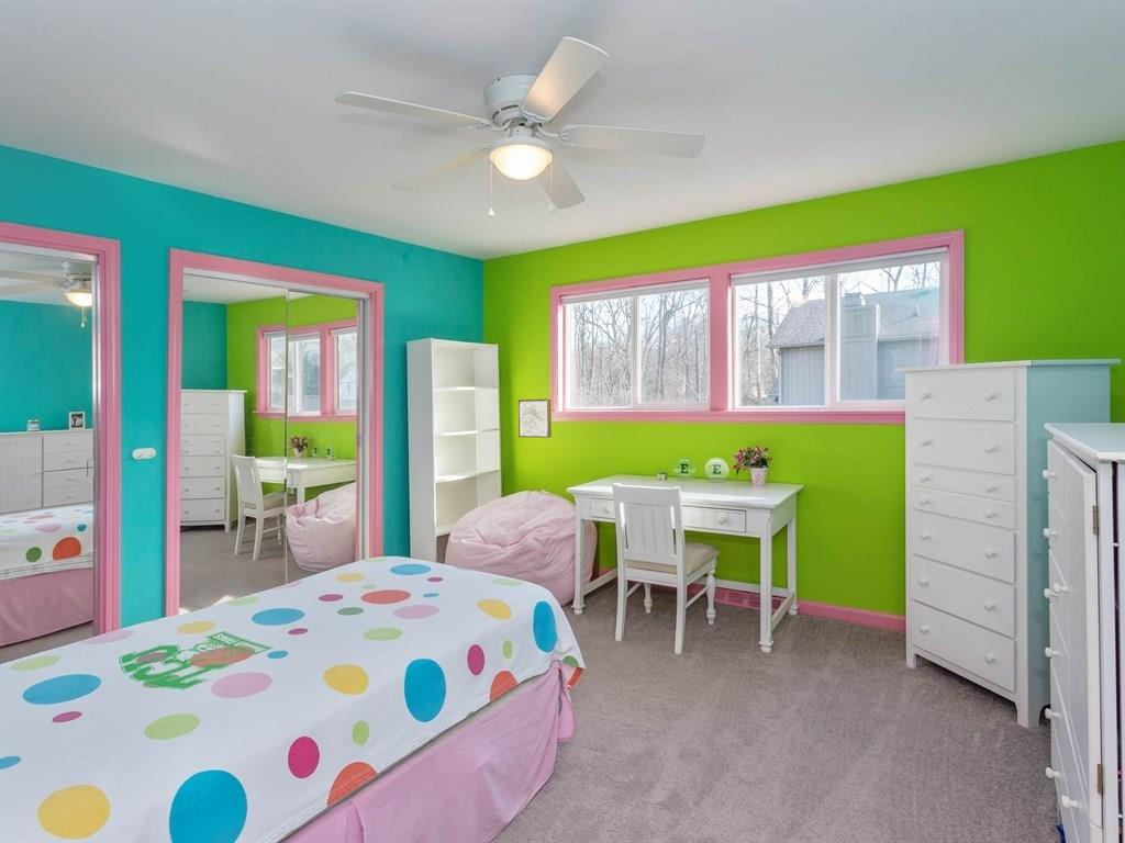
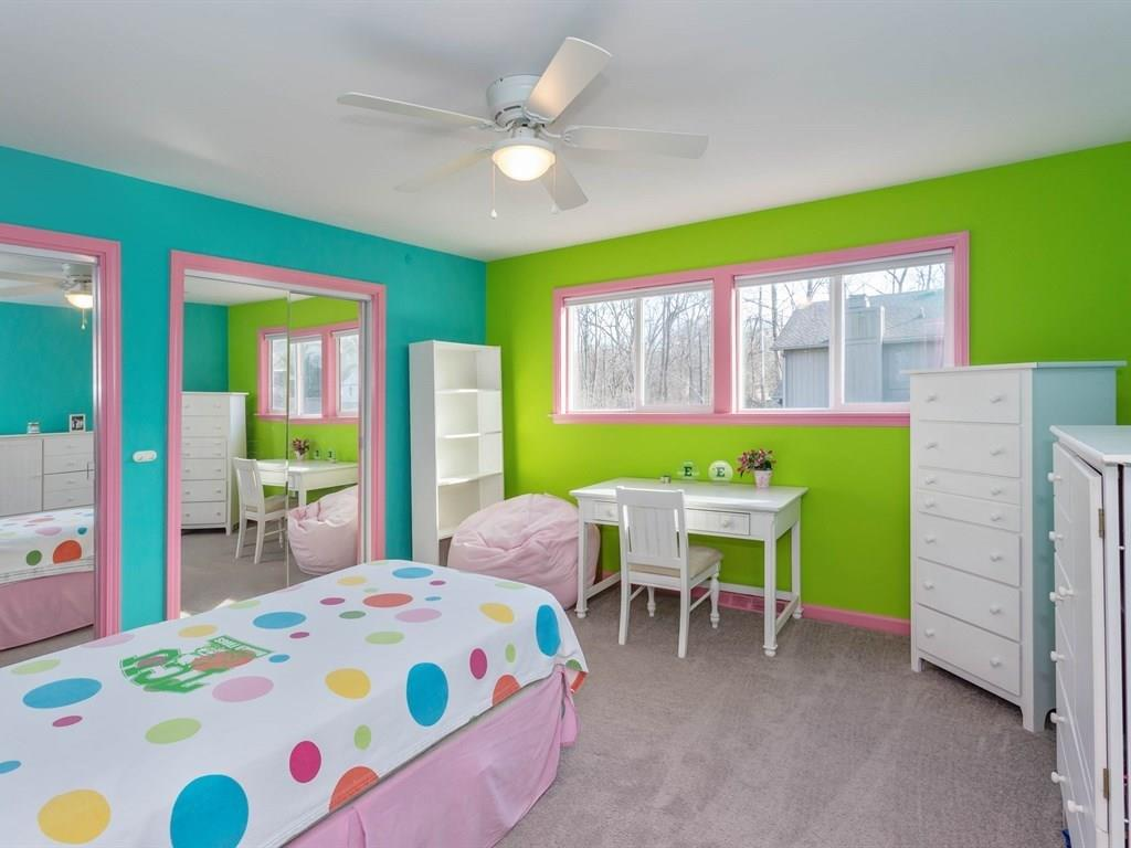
- wall art [517,398,553,439]
